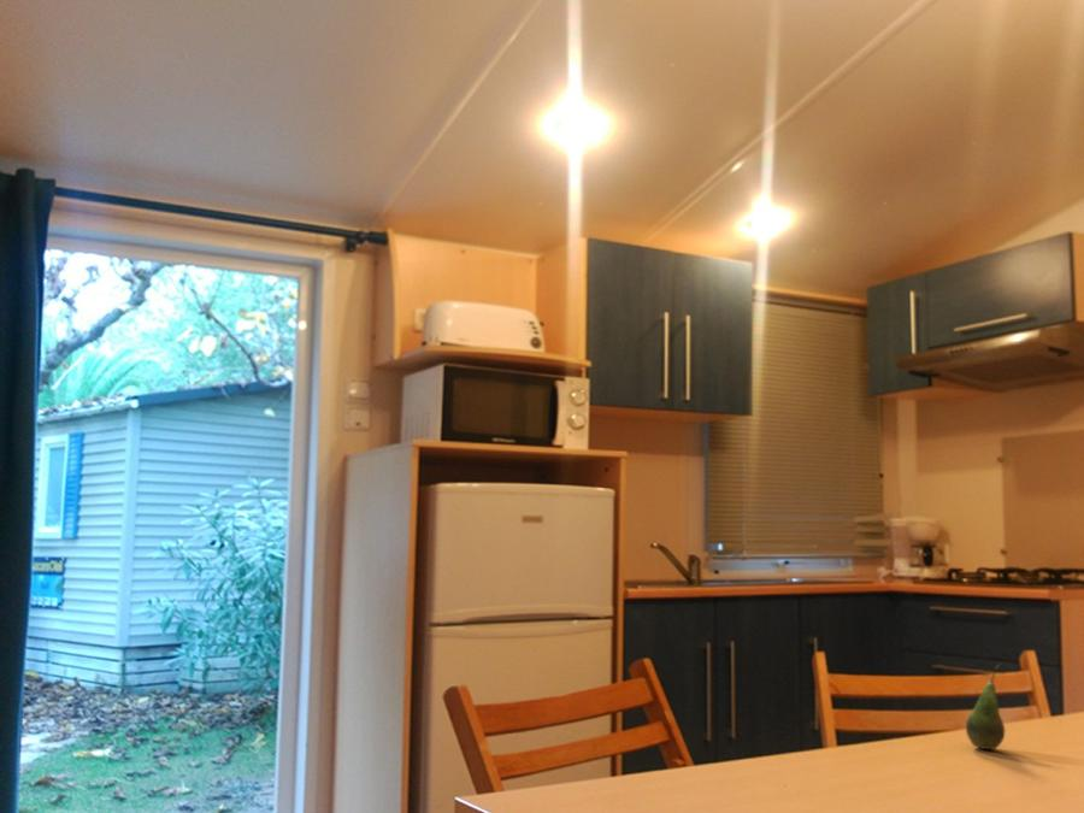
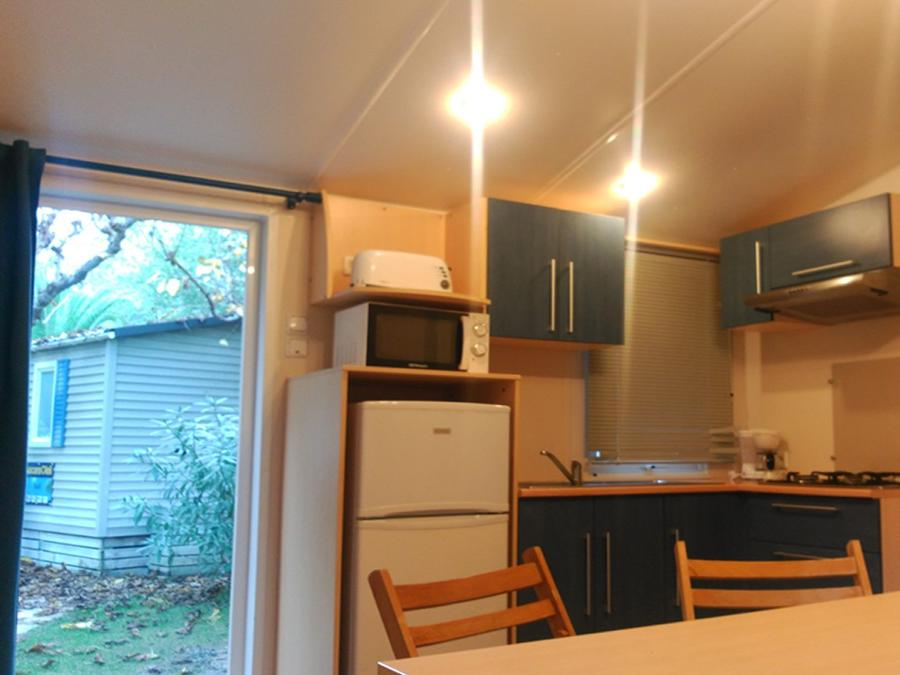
- fruit [965,662,1006,750]
